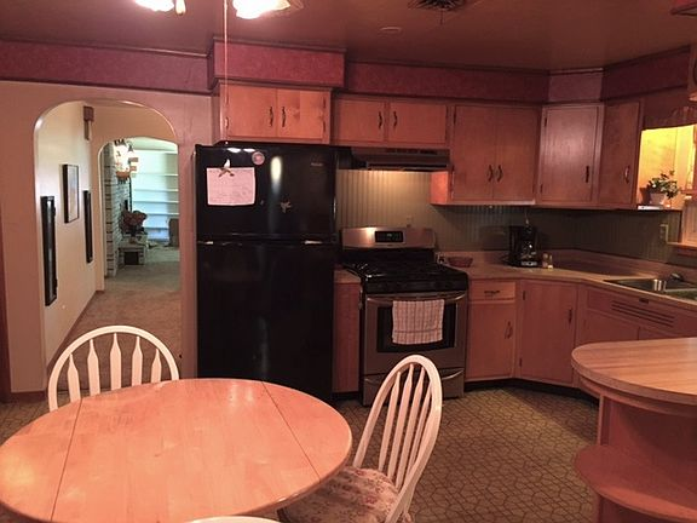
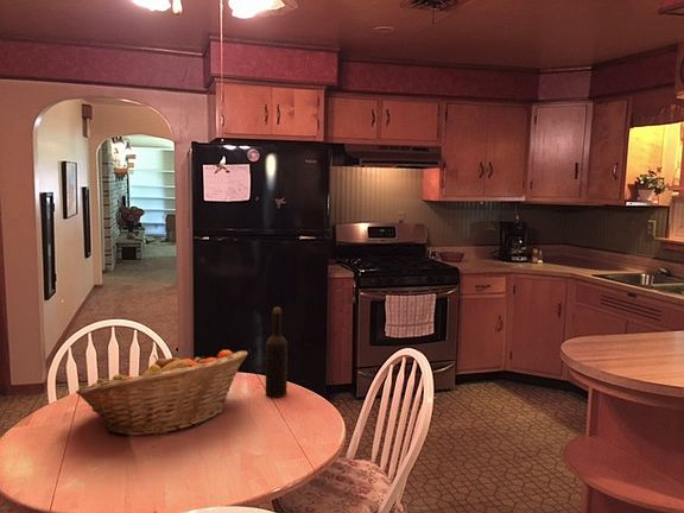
+ fruit basket [75,349,248,437]
+ wine bottle [265,306,289,398]
